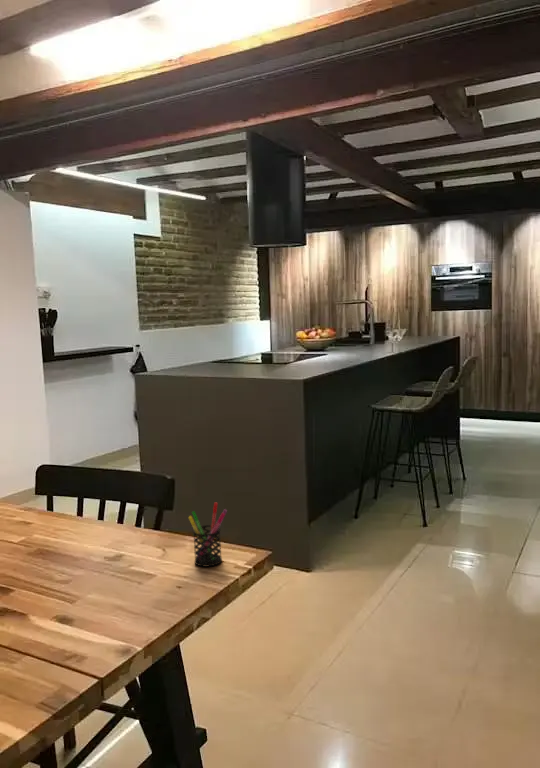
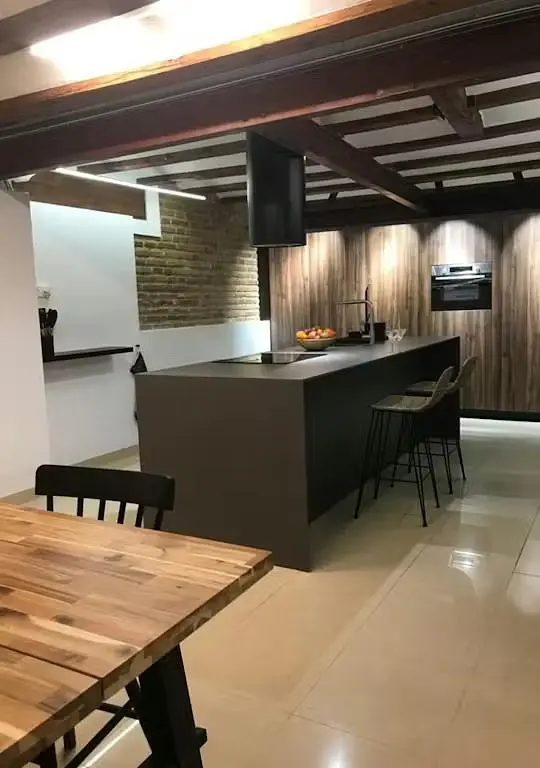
- pen holder [188,502,228,568]
